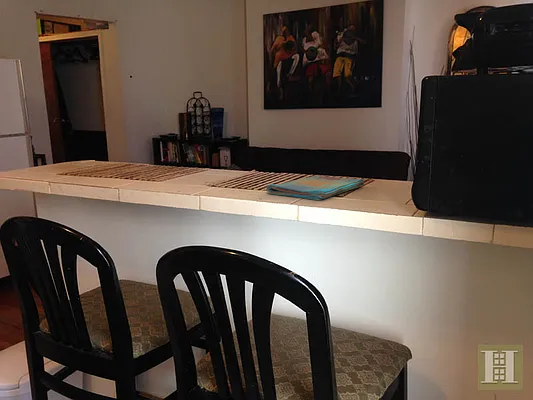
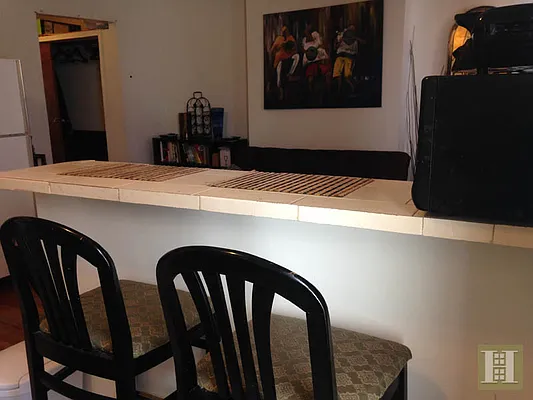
- dish towel [265,174,365,201]
